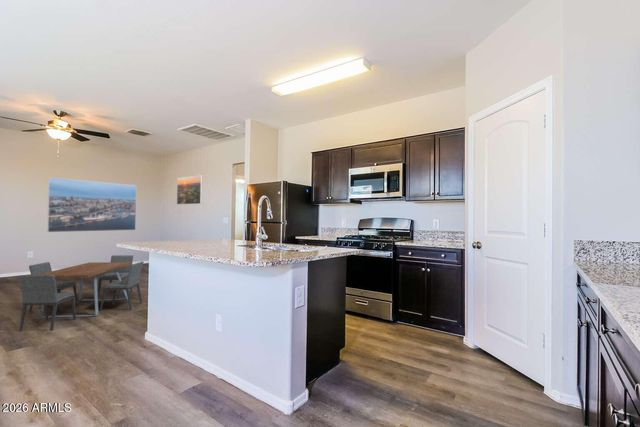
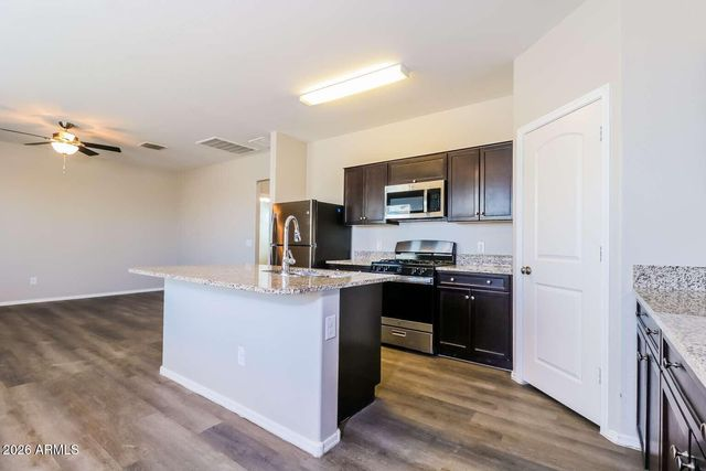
- dining set [18,254,144,333]
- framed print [46,177,137,233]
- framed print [176,174,203,206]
